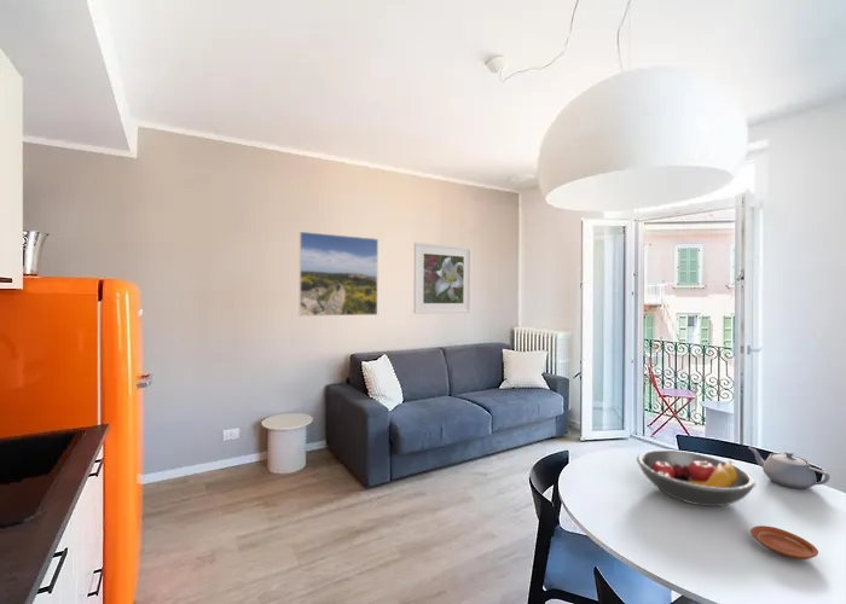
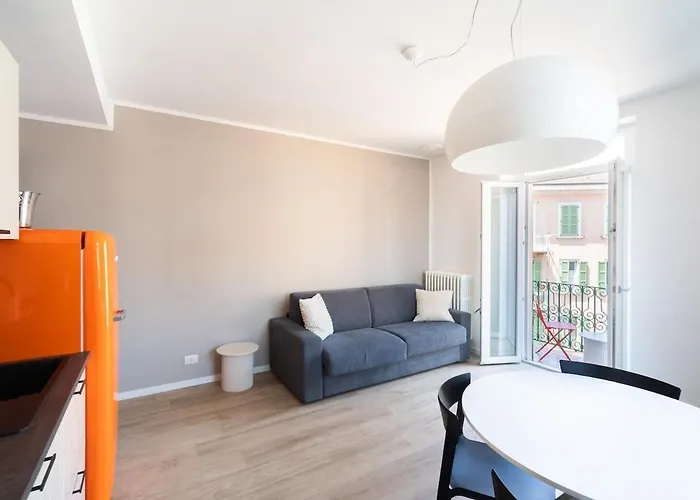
- fruit bowl [636,448,757,507]
- teapot [747,446,831,490]
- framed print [412,242,473,315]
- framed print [299,231,379,318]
- plate [749,524,819,561]
